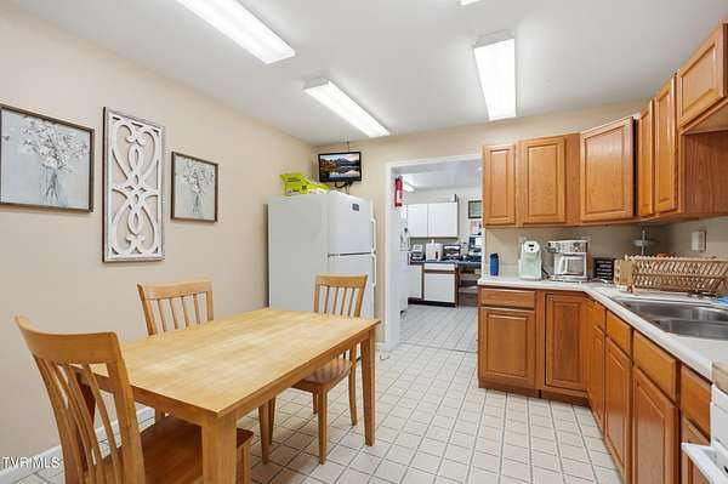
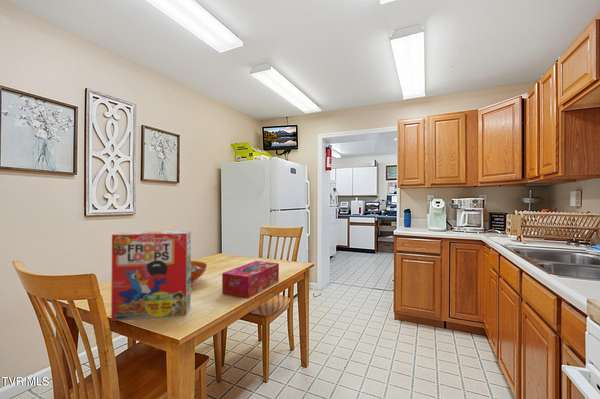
+ decorative bowl [191,260,208,287]
+ tissue box [221,260,280,299]
+ cereal box [110,230,192,322]
